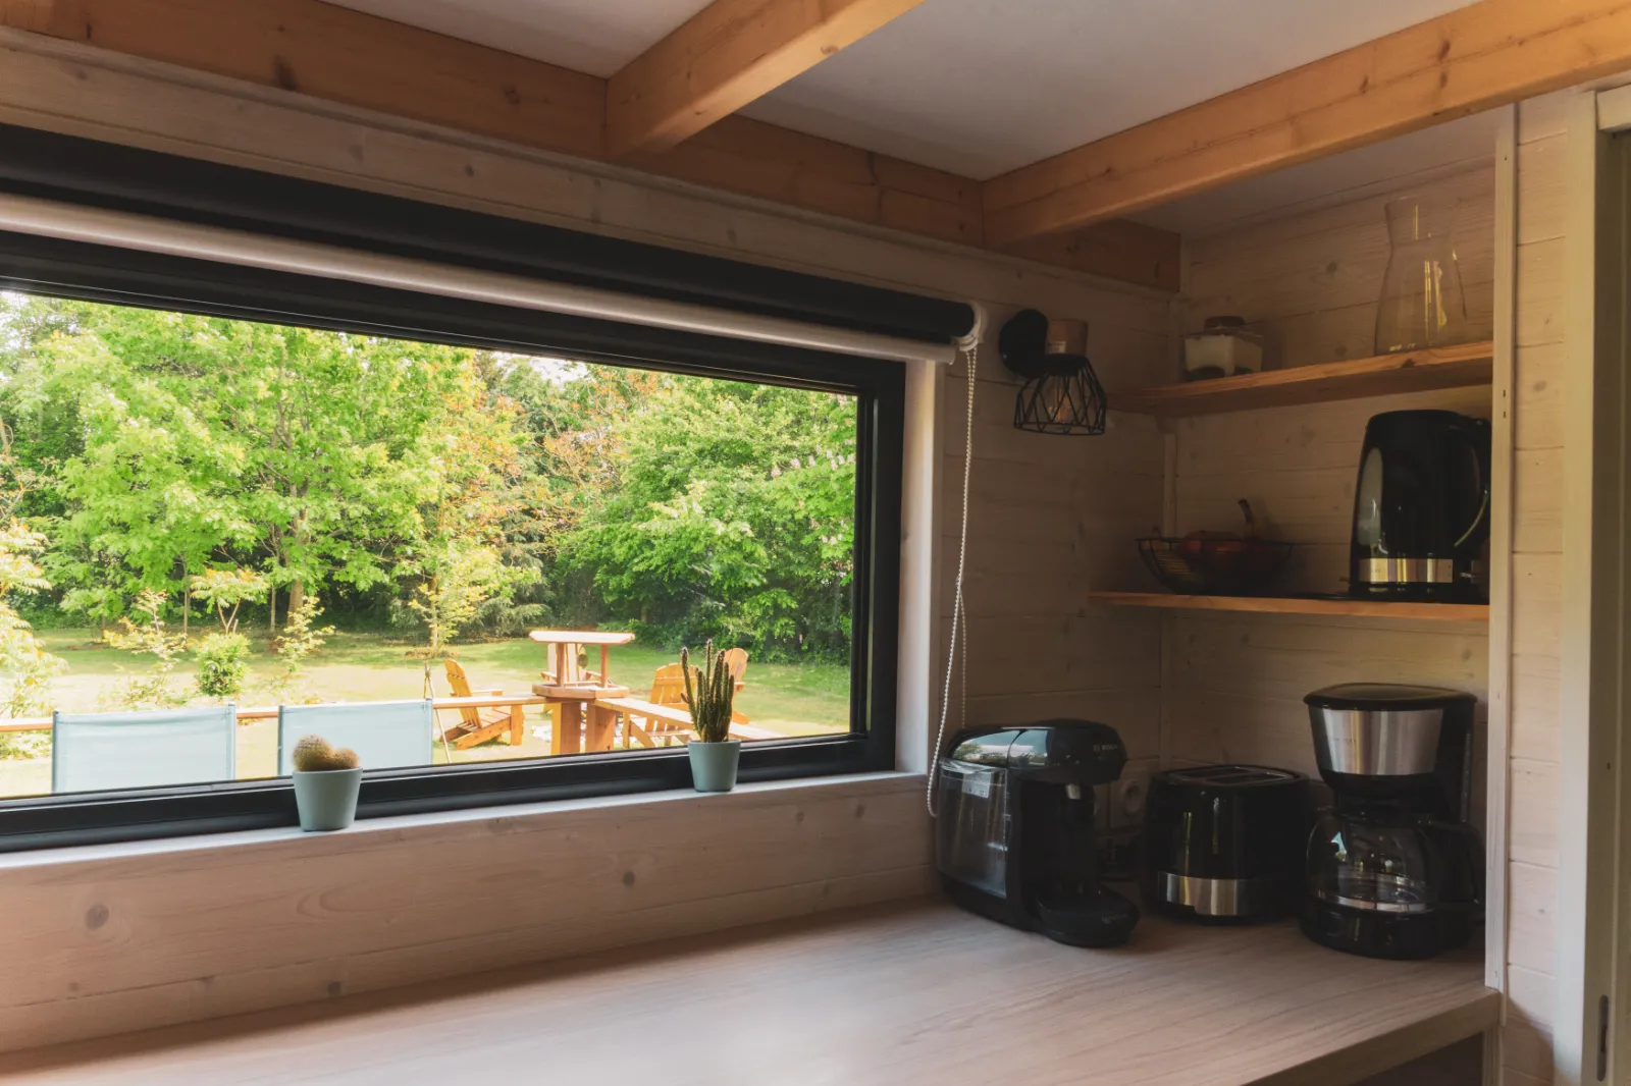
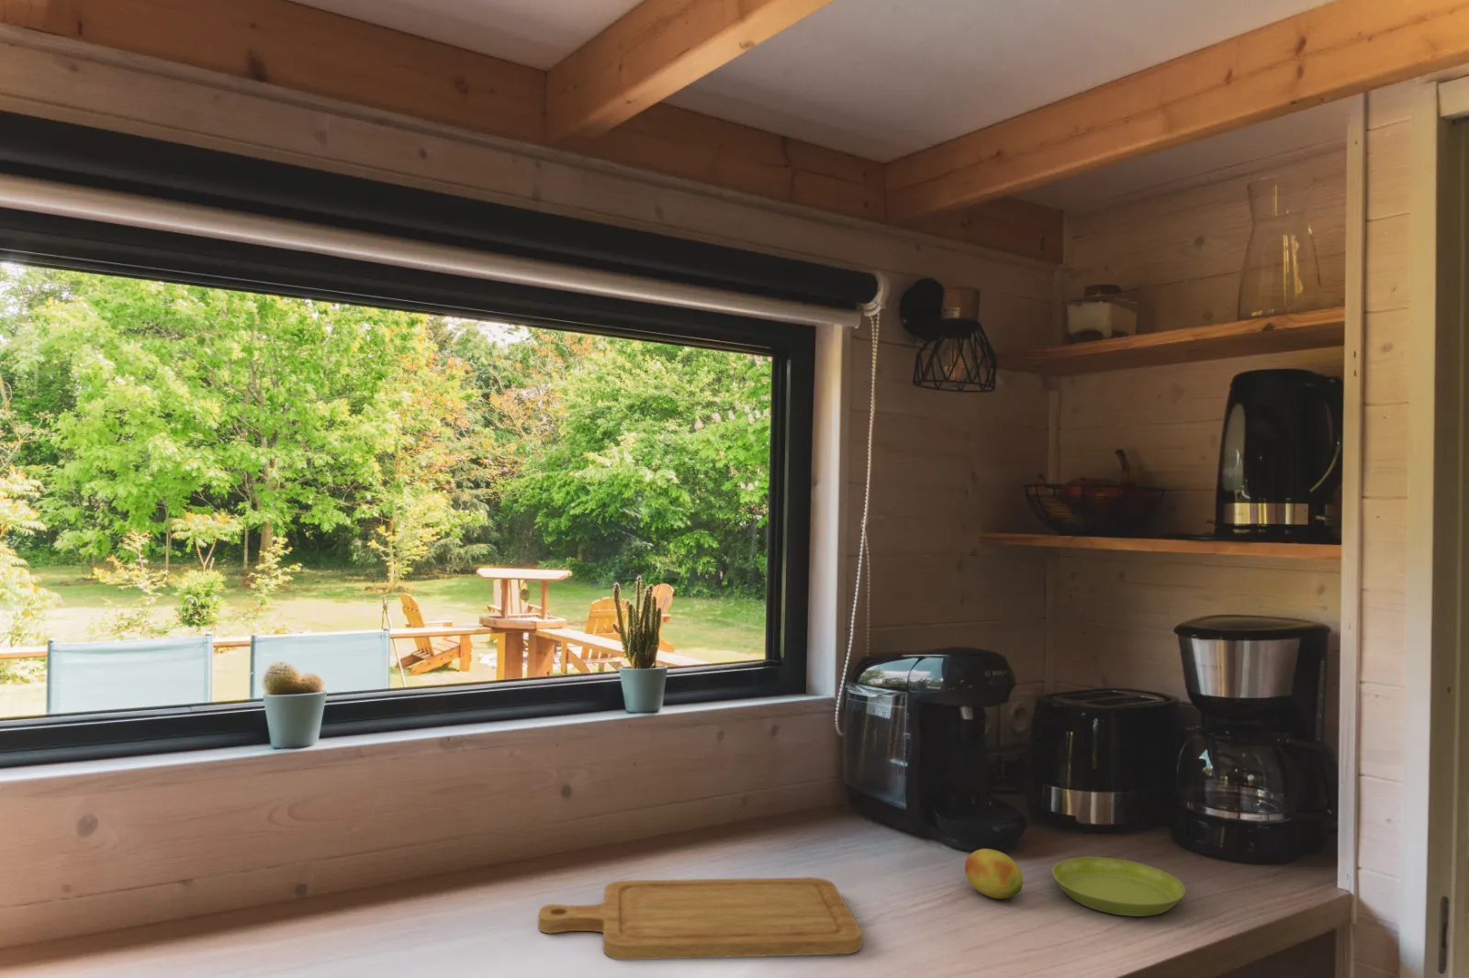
+ saucer [1052,856,1186,918]
+ chopping board [537,876,863,961]
+ fruit [964,848,1023,901]
